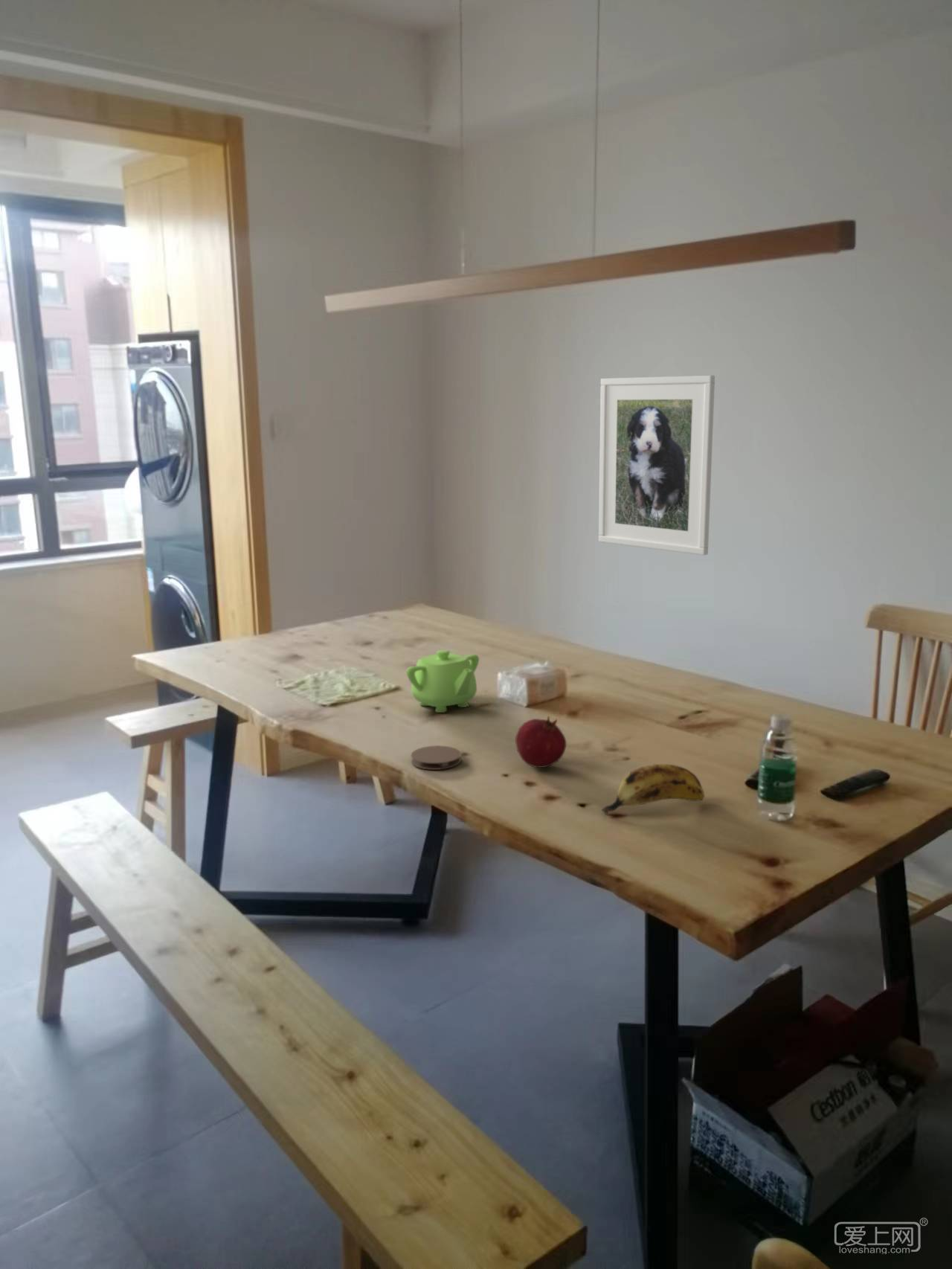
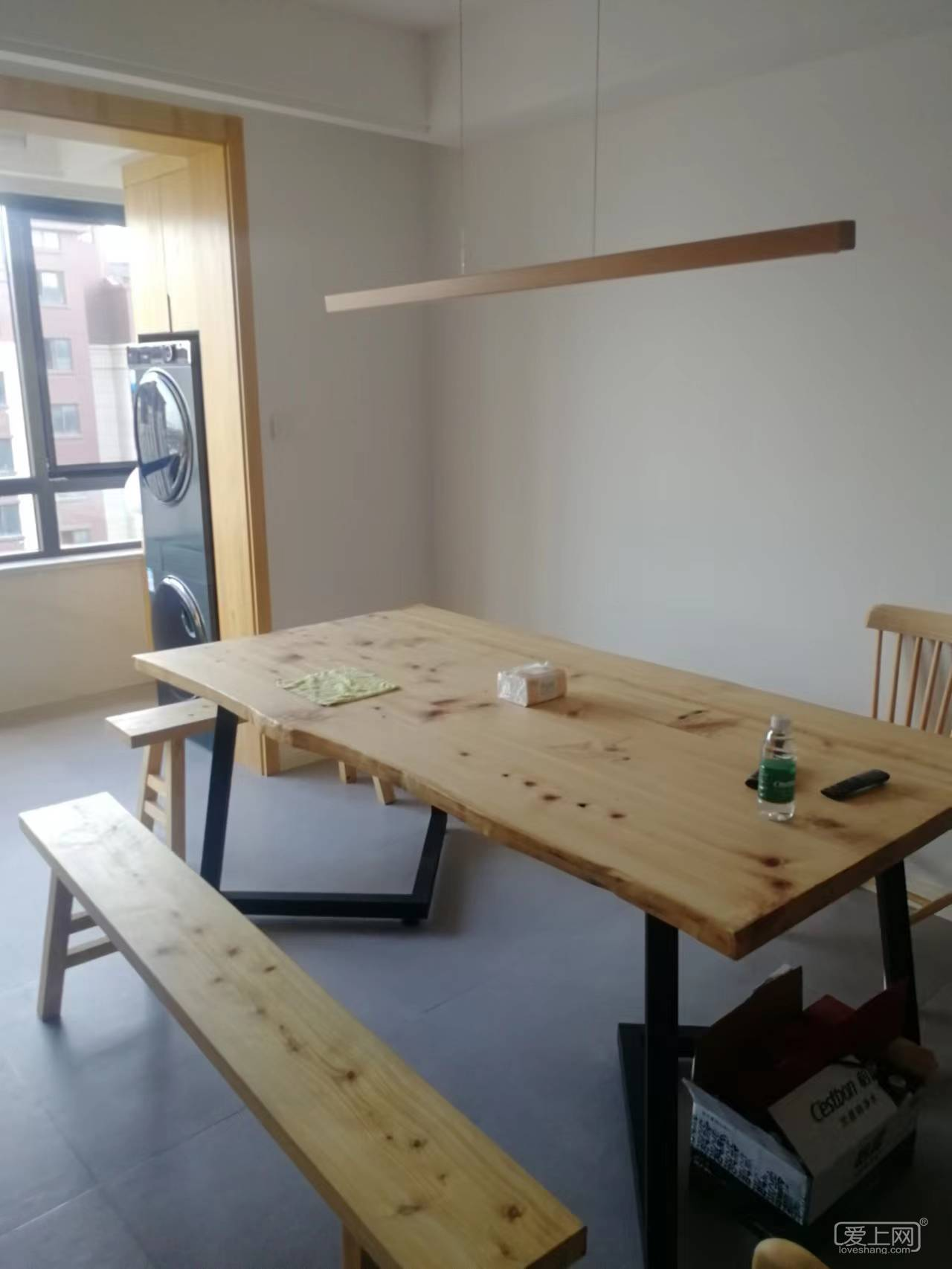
- banana [601,763,705,815]
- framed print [598,375,715,556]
- fruit [515,716,567,768]
- coaster [411,745,462,771]
- teapot [405,649,480,713]
